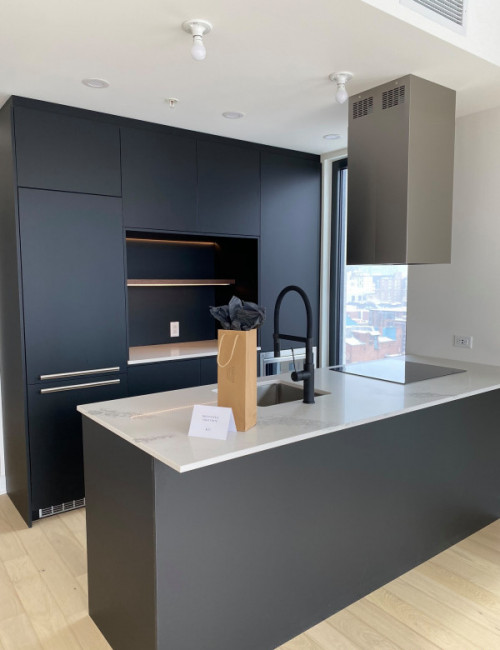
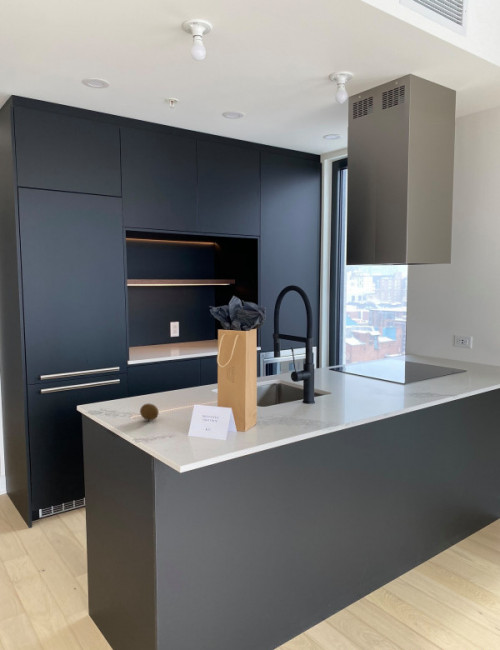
+ fruit [139,402,160,421]
